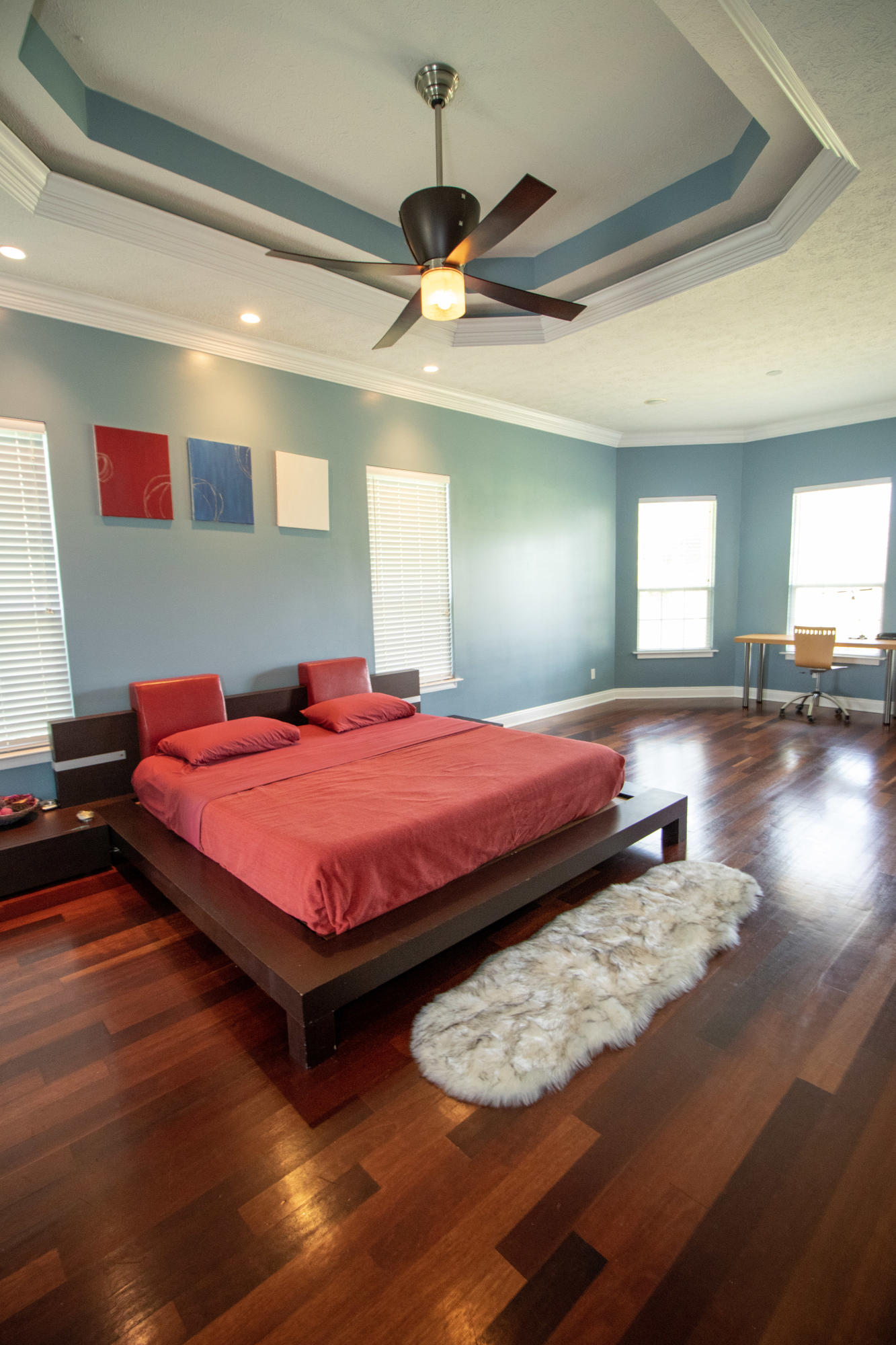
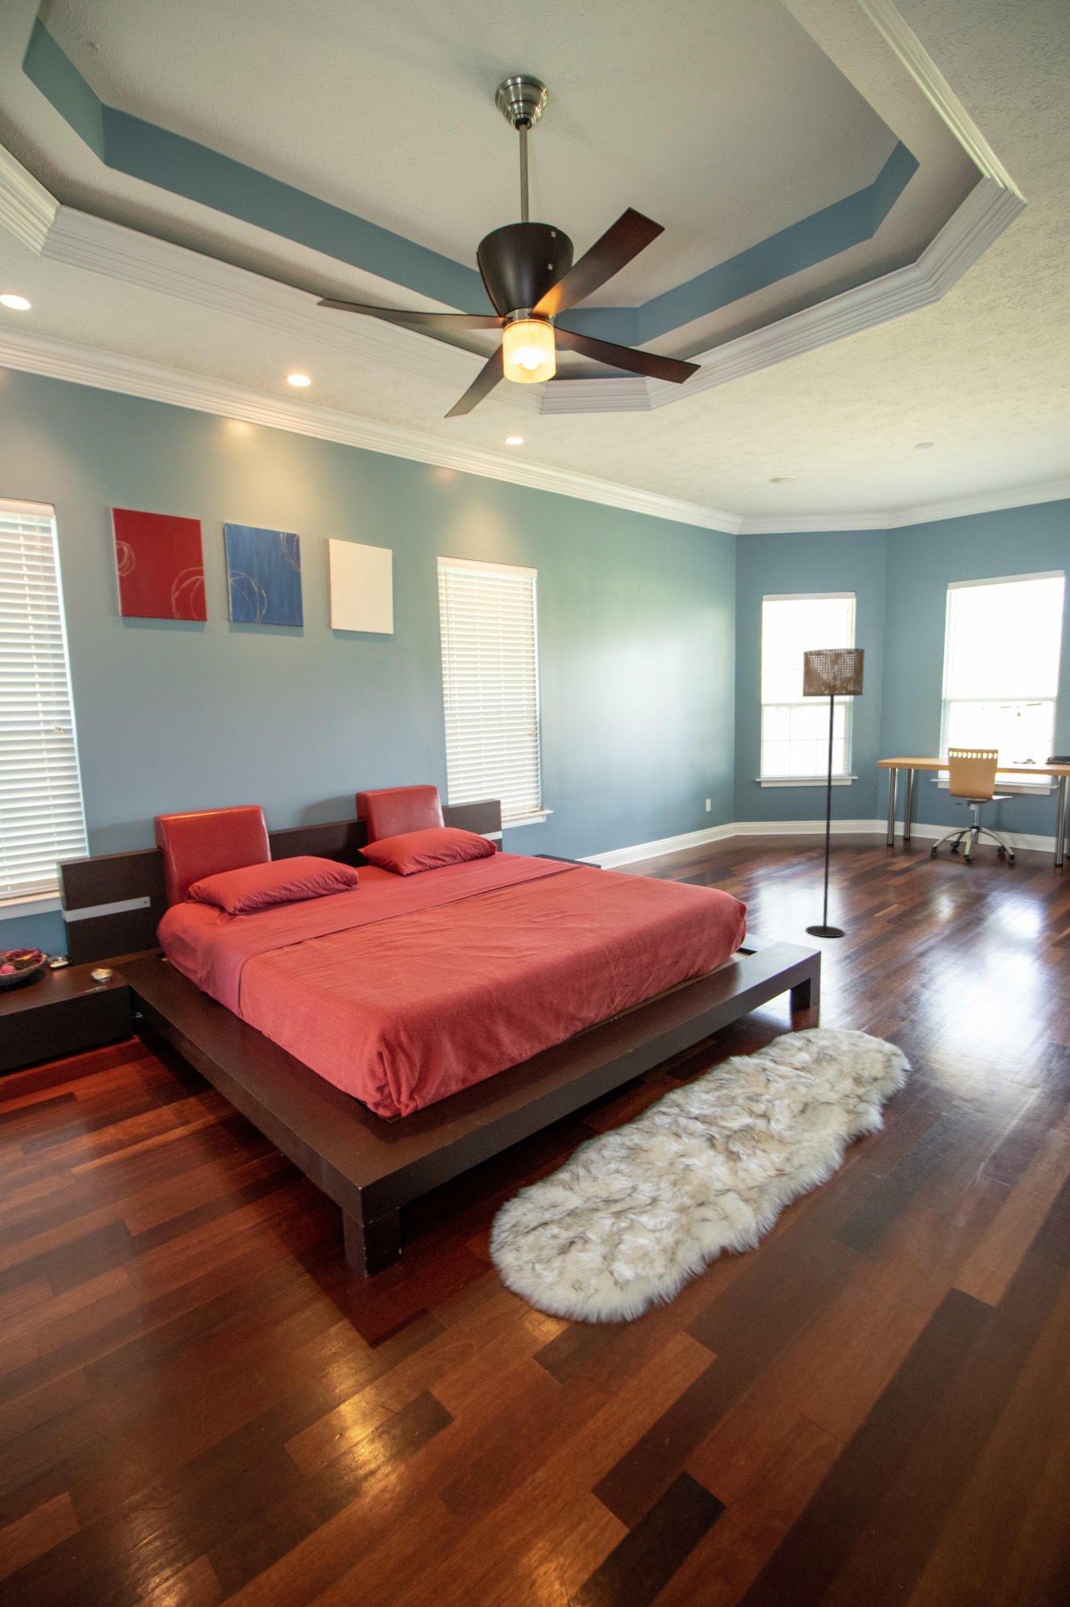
+ floor lamp [801,648,866,938]
